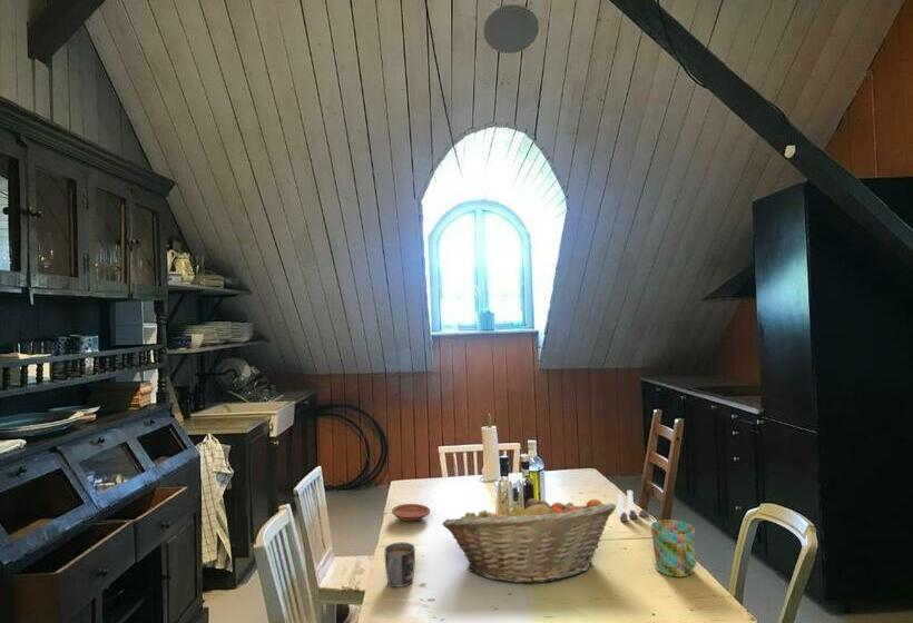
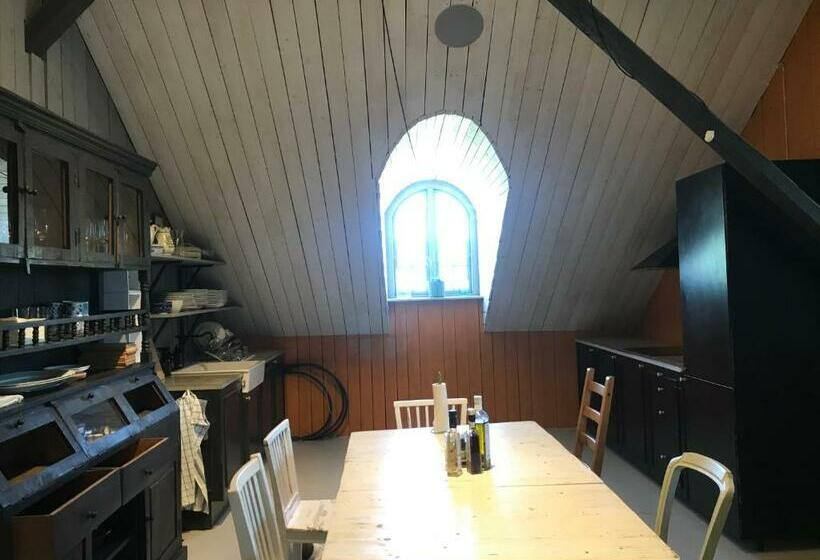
- mug [384,541,416,589]
- salt and pepper shaker set [615,490,649,523]
- plate [391,503,431,523]
- mug [649,518,698,578]
- fruit basket [441,494,617,584]
